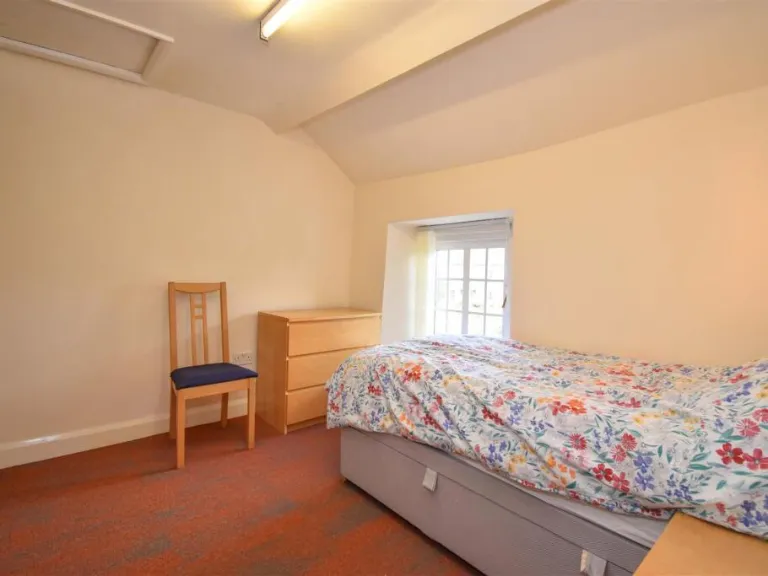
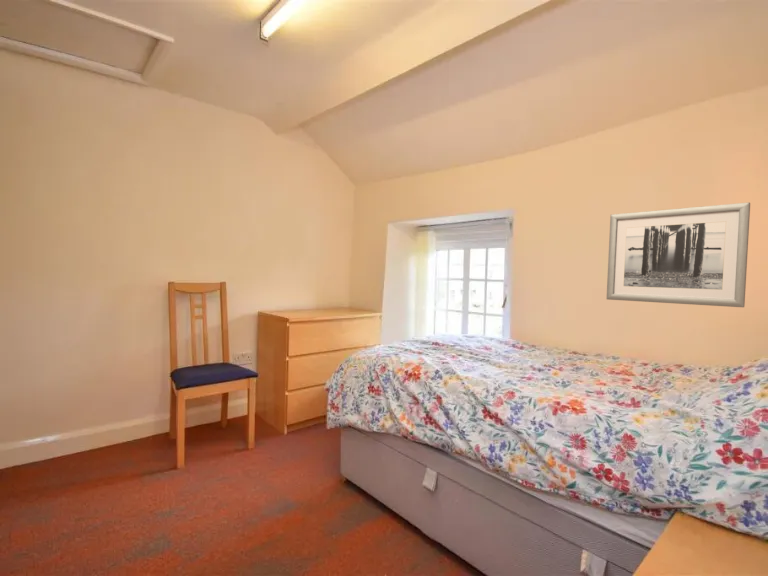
+ wall art [606,202,751,308]
